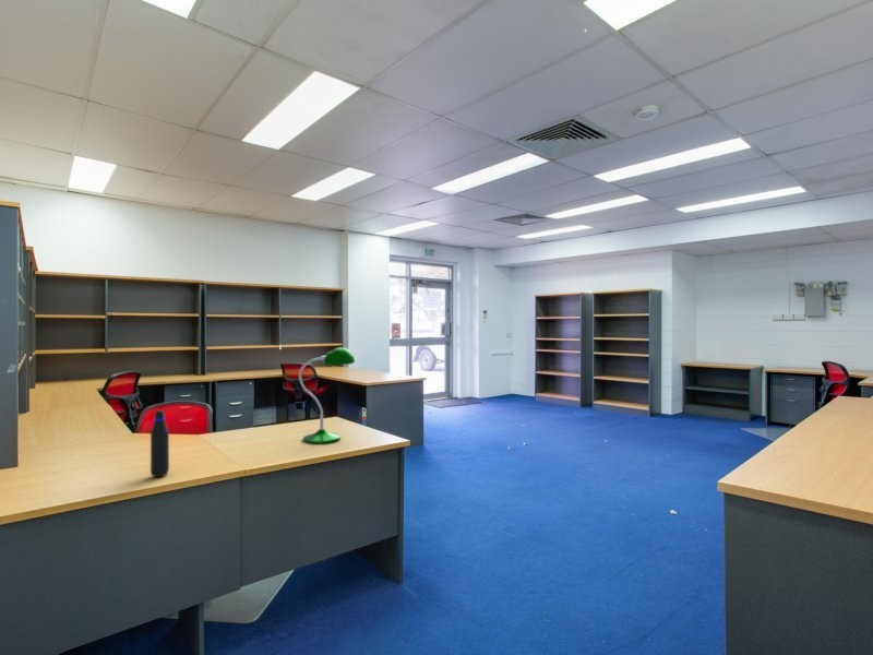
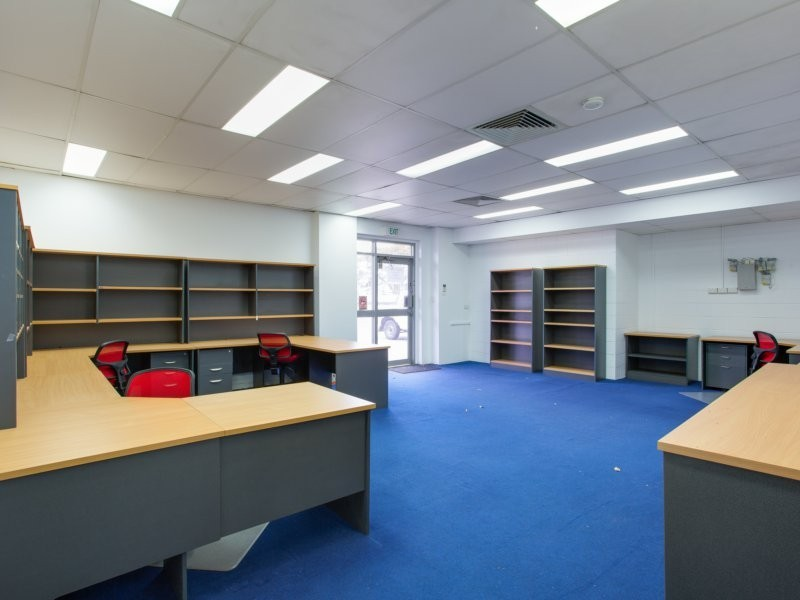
- water bottle [150,409,170,478]
- desk lamp [298,346,357,445]
